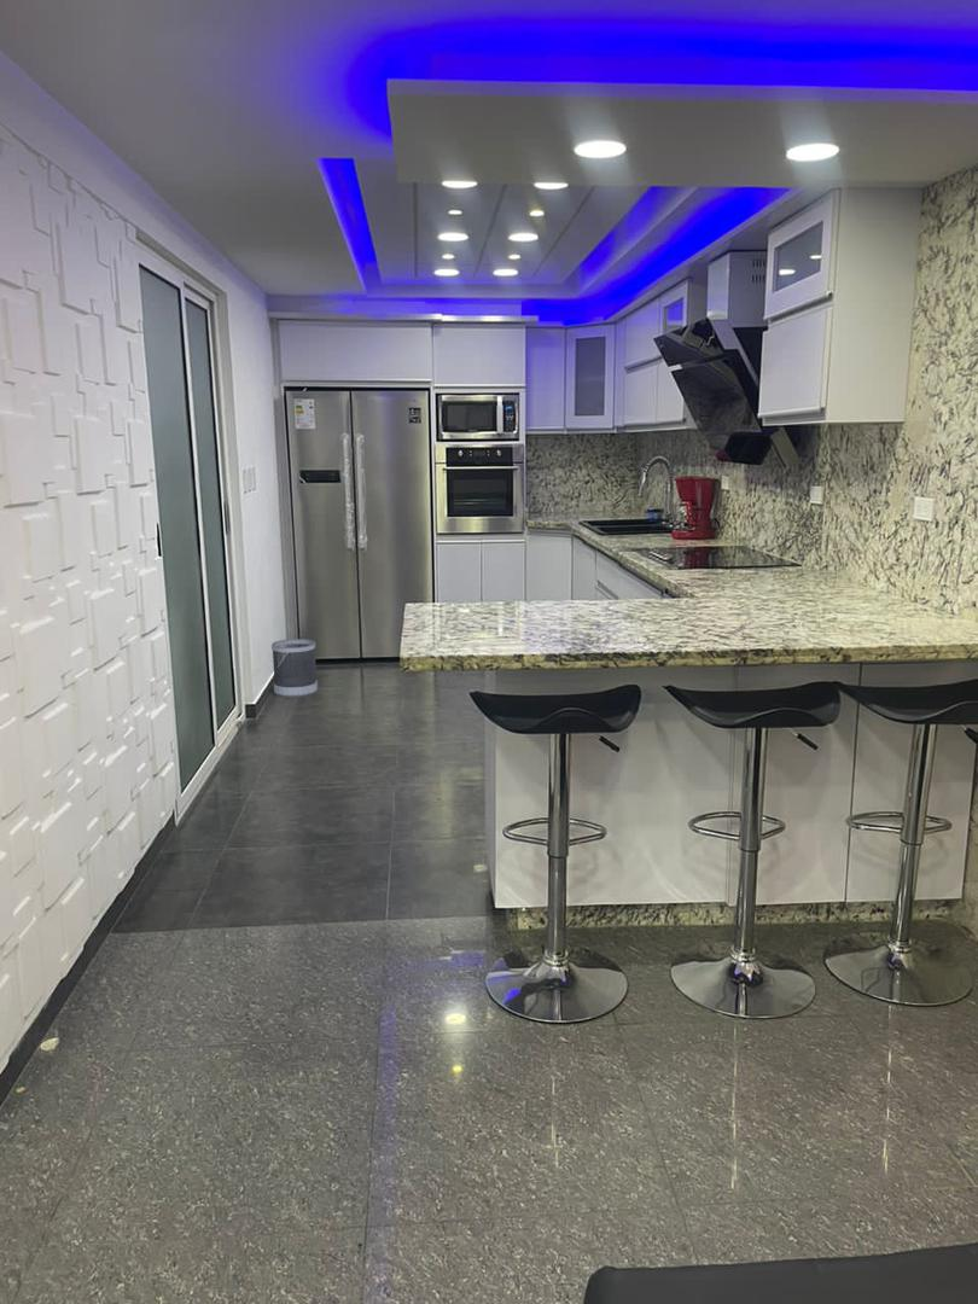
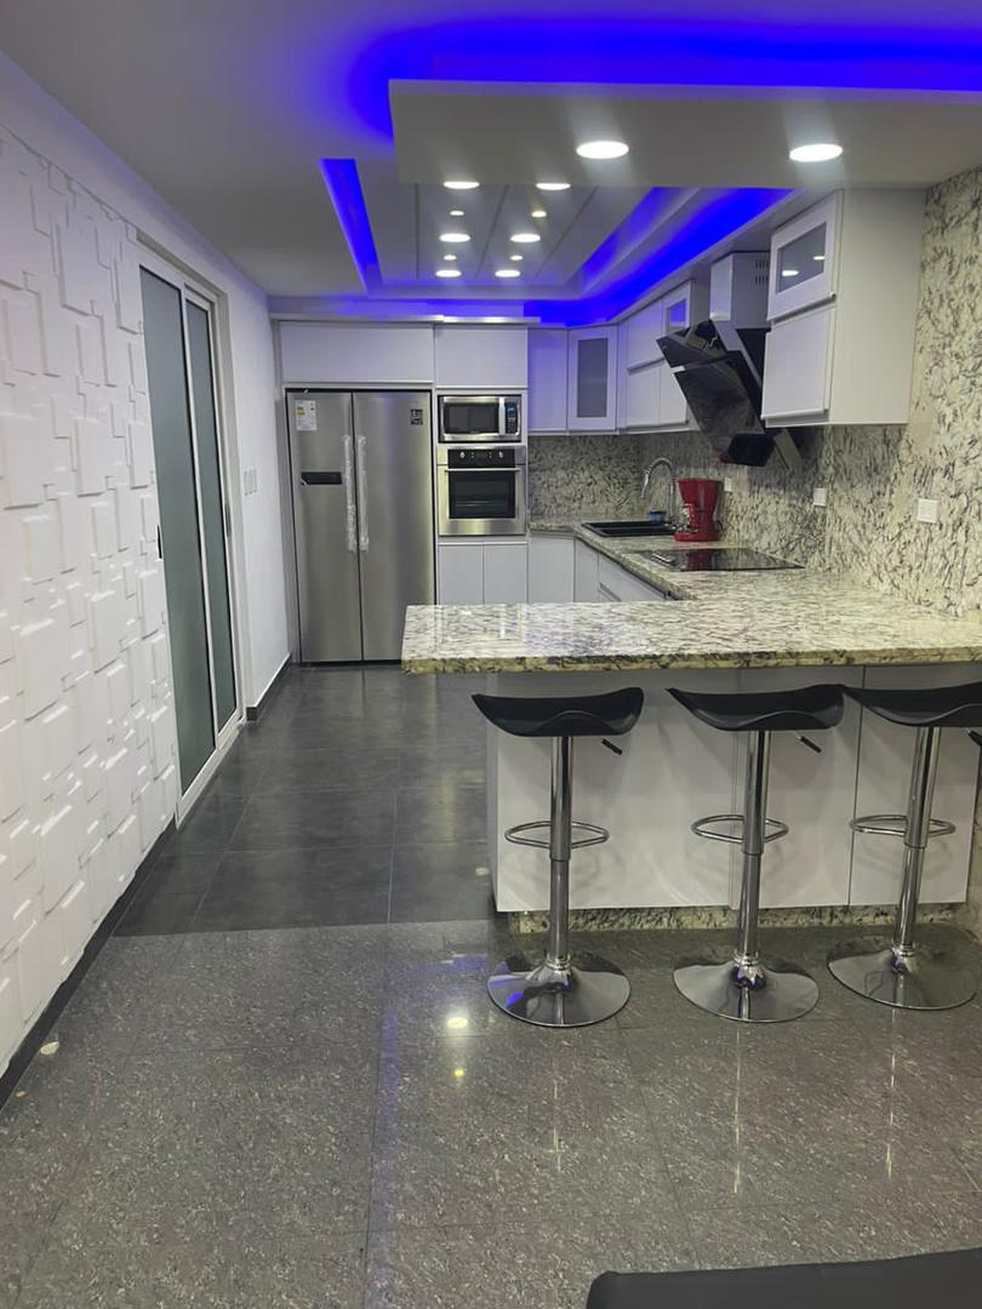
- wastebasket [270,638,319,698]
